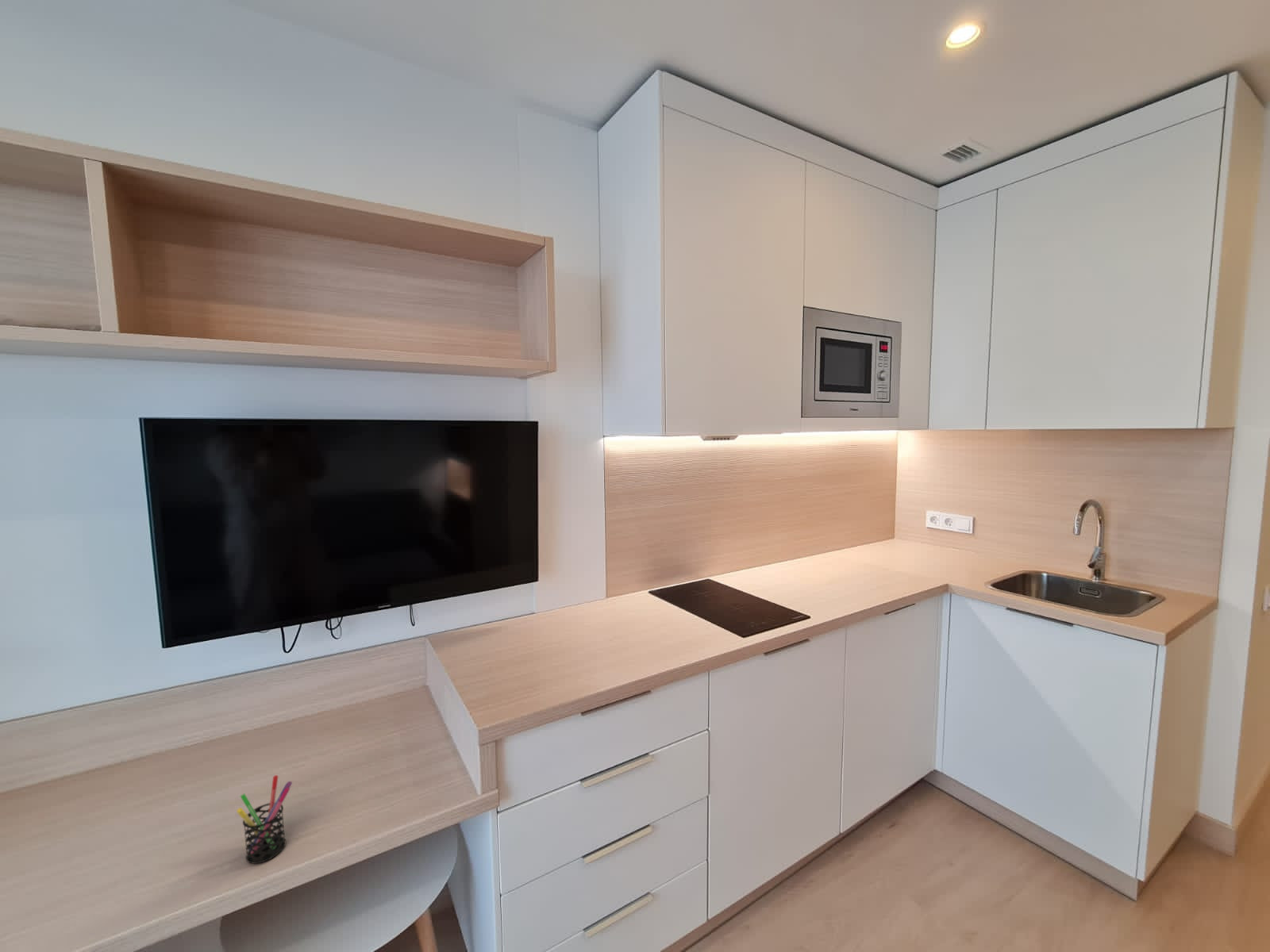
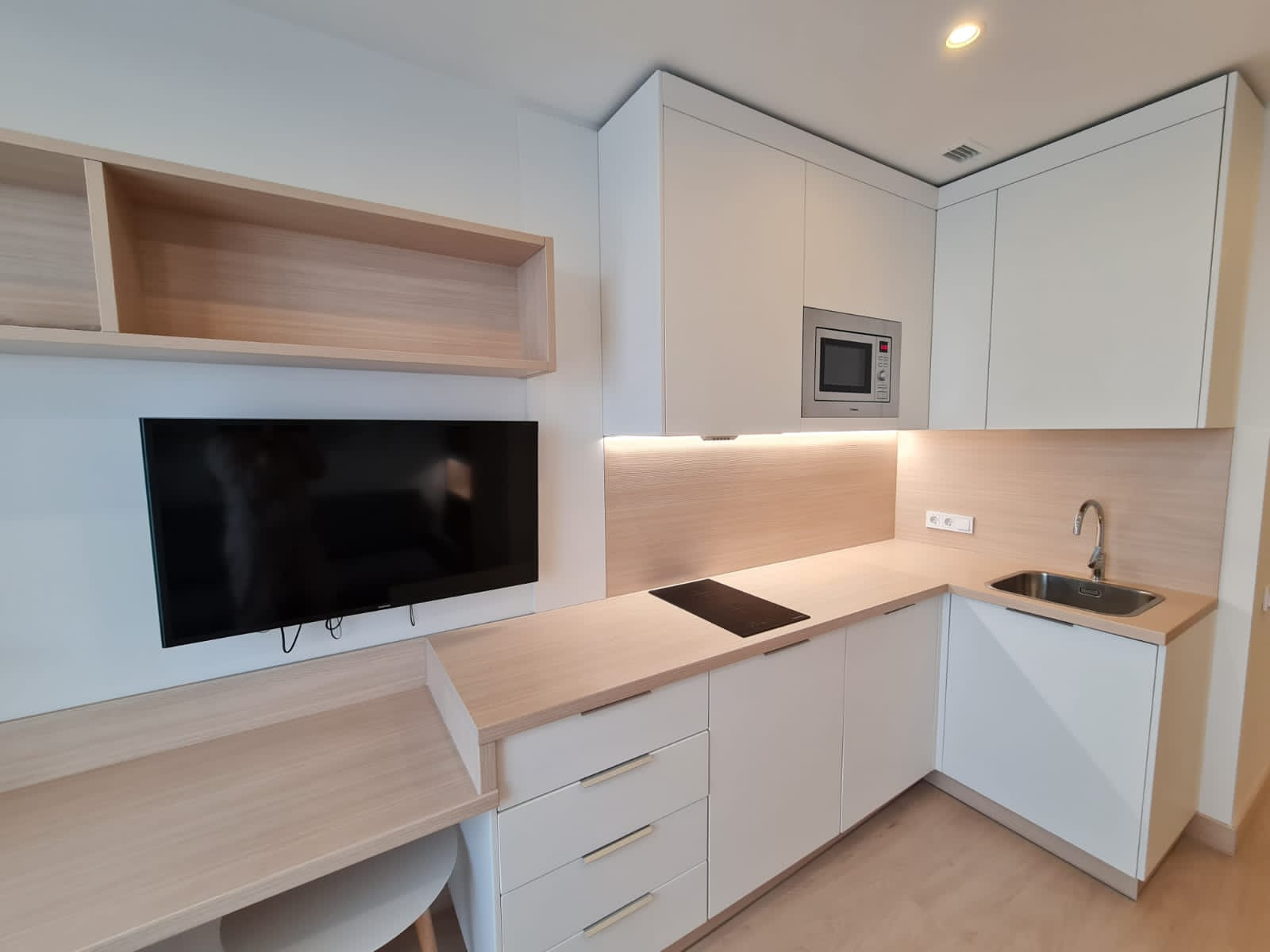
- pen holder [236,774,293,865]
